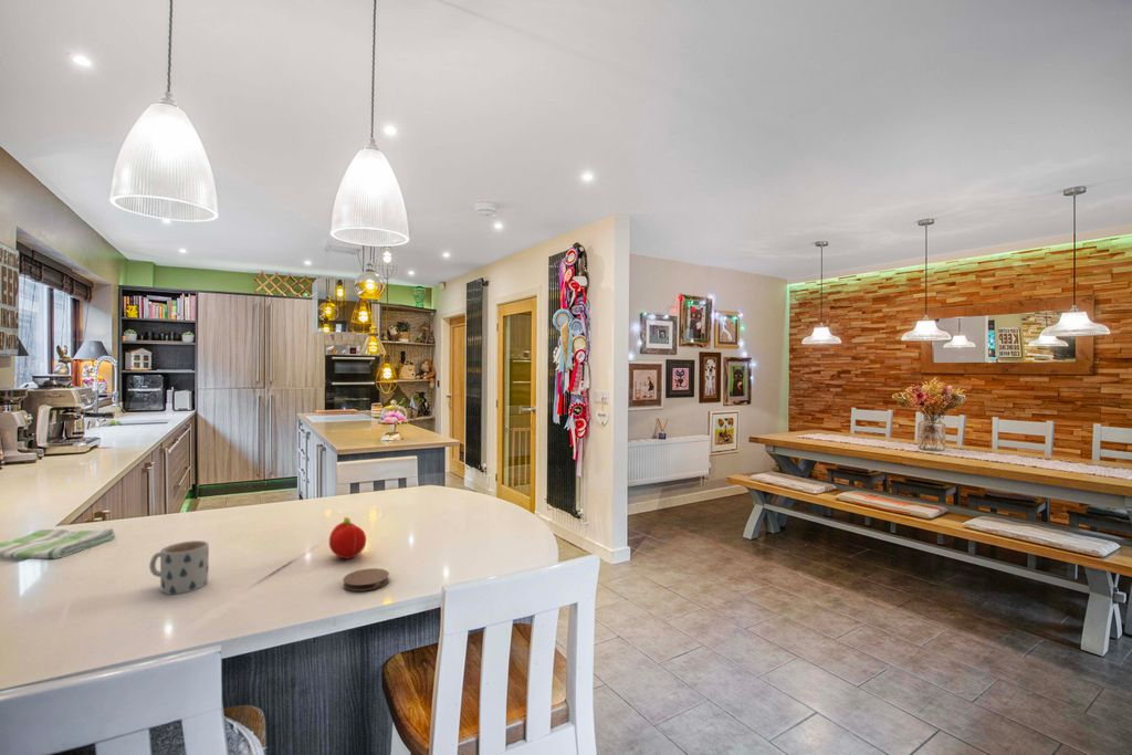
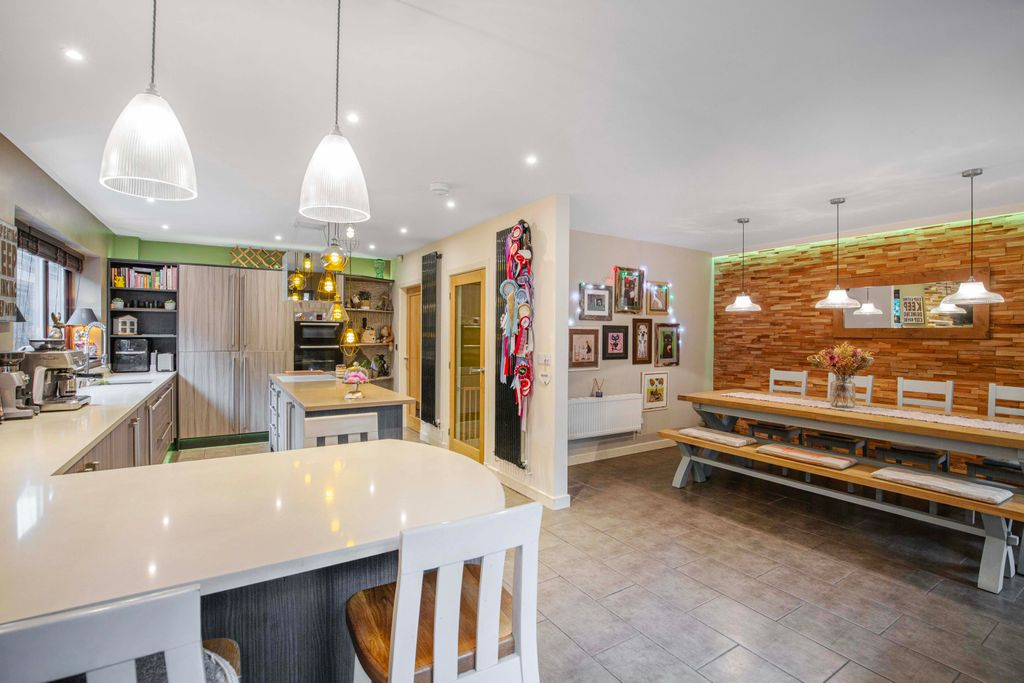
- mug [148,539,210,596]
- fruit [328,516,367,559]
- dish towel [0,527,117,559]
- coaster [342,567,390,593]
